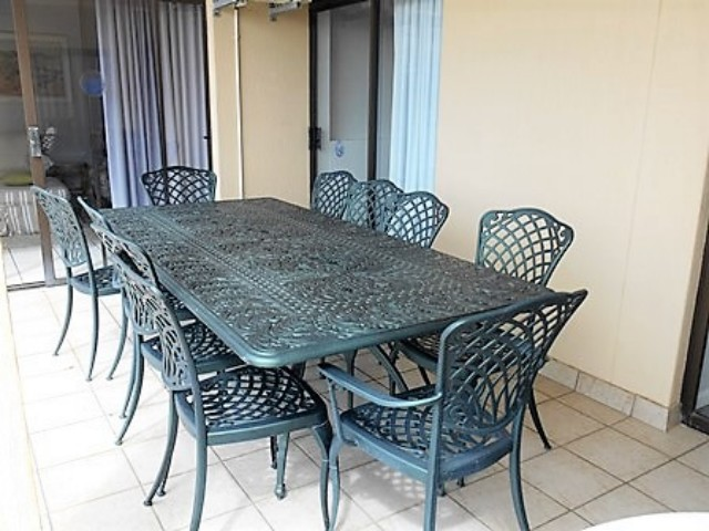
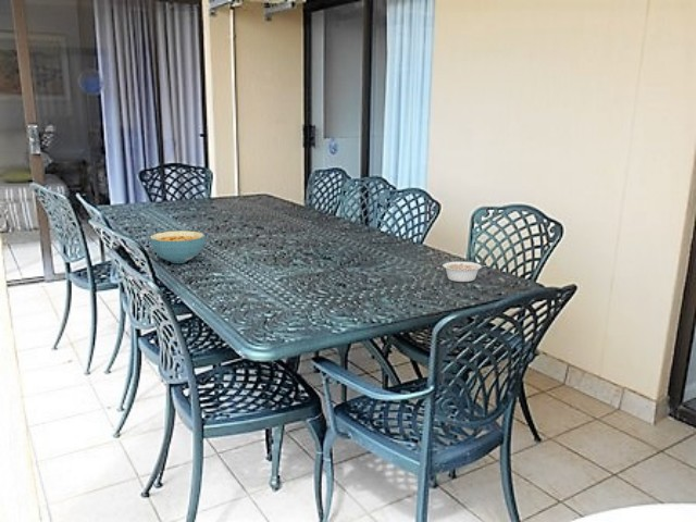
+ cereal bowl [149,229,207,264]
+ legume [442,261,490,283]
